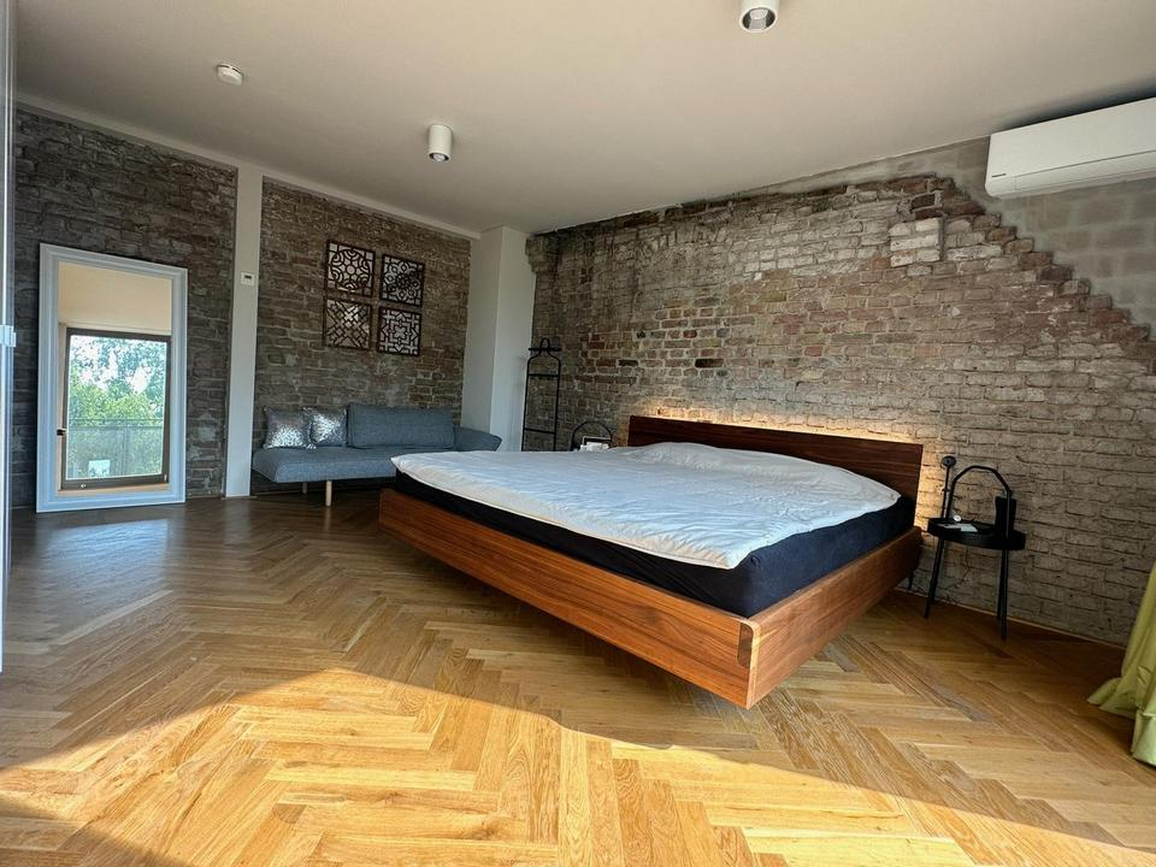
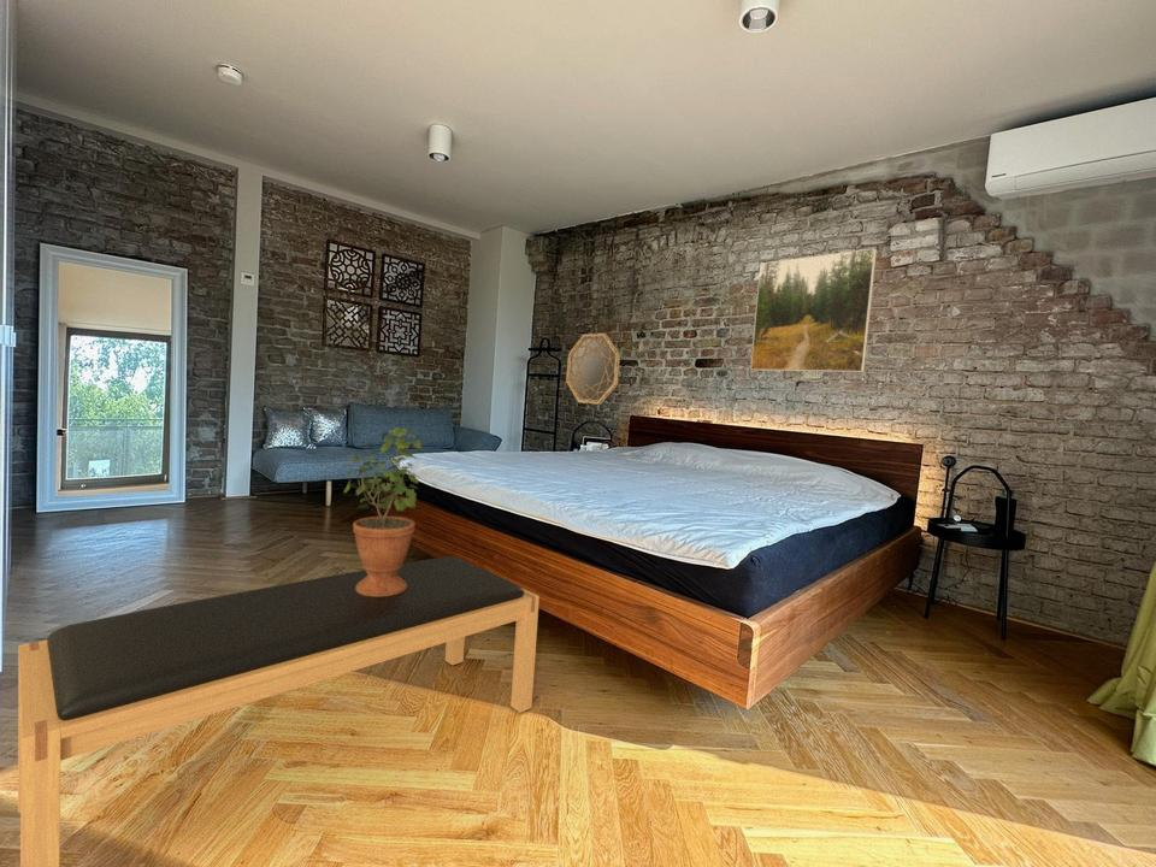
+ potted plant [342,420,426,596]
+ home mirror [565,332,621,406]
+ bench [17,555,541,867]
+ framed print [749,247,878,373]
